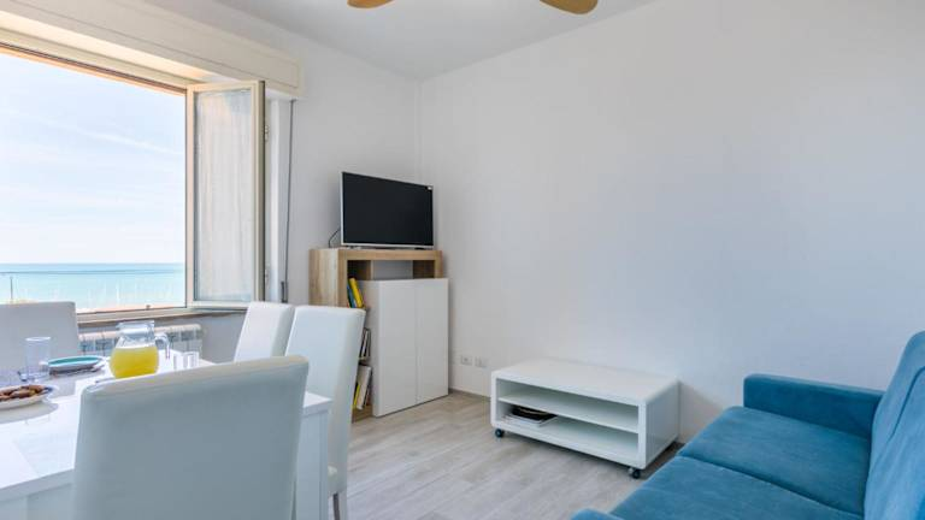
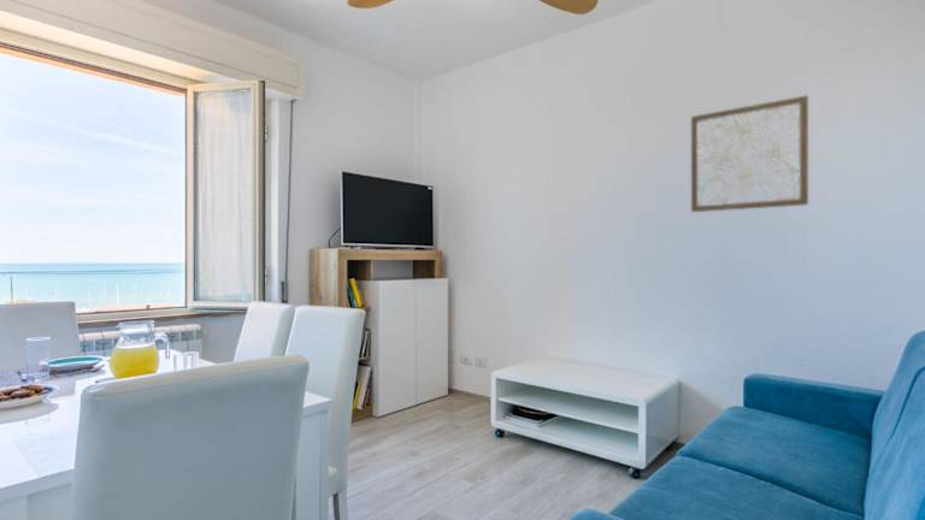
+ wall art [690,94,809,213]
